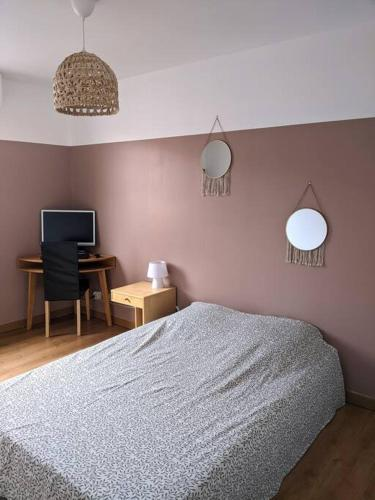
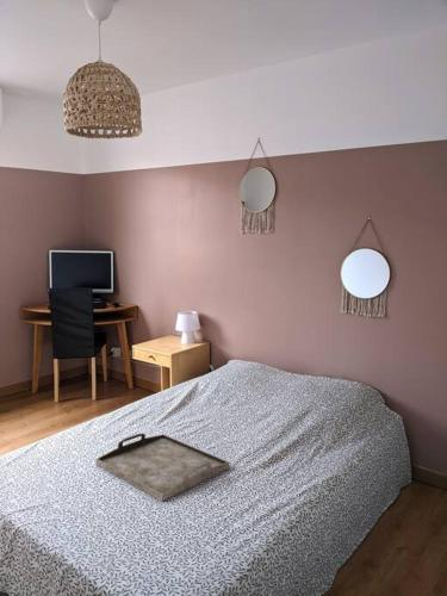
+ serving tray [95,433,230,502]
